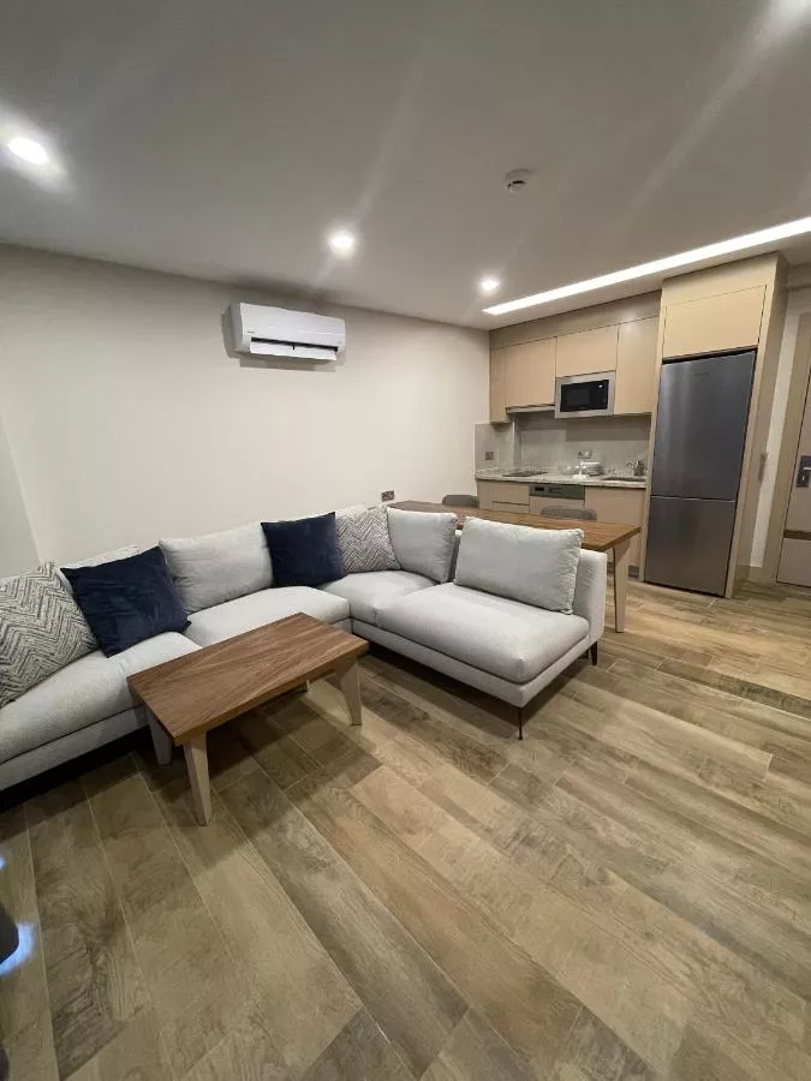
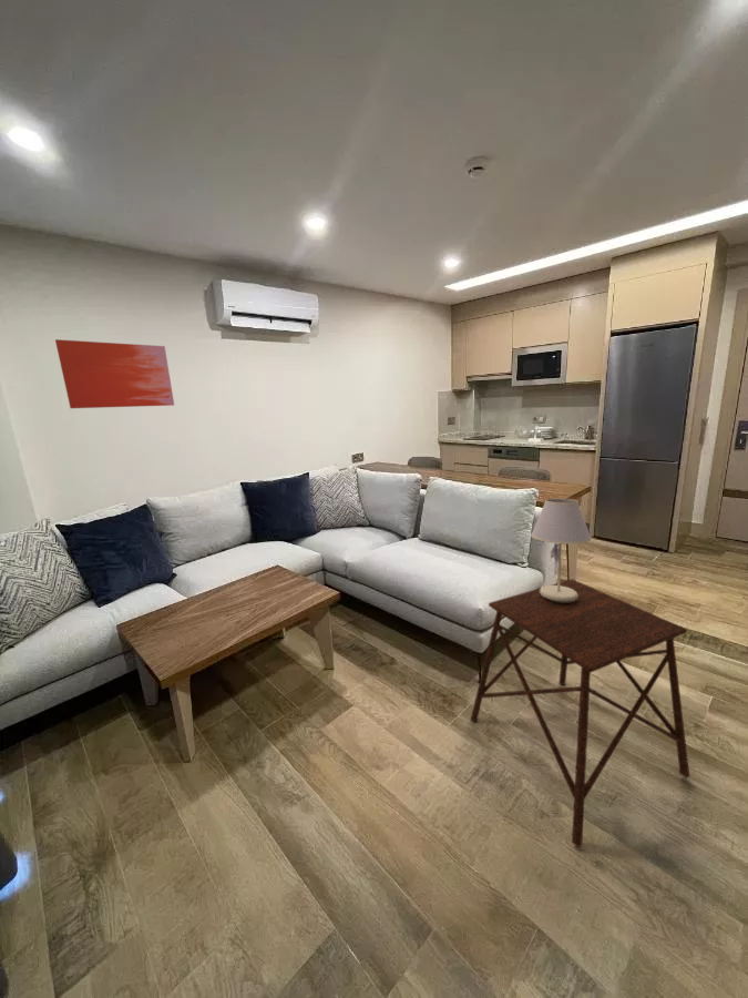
+ table lamp [530,497,593,602]
+ side table [470,578,690,848]
+ wall art [54,338,175,409]
